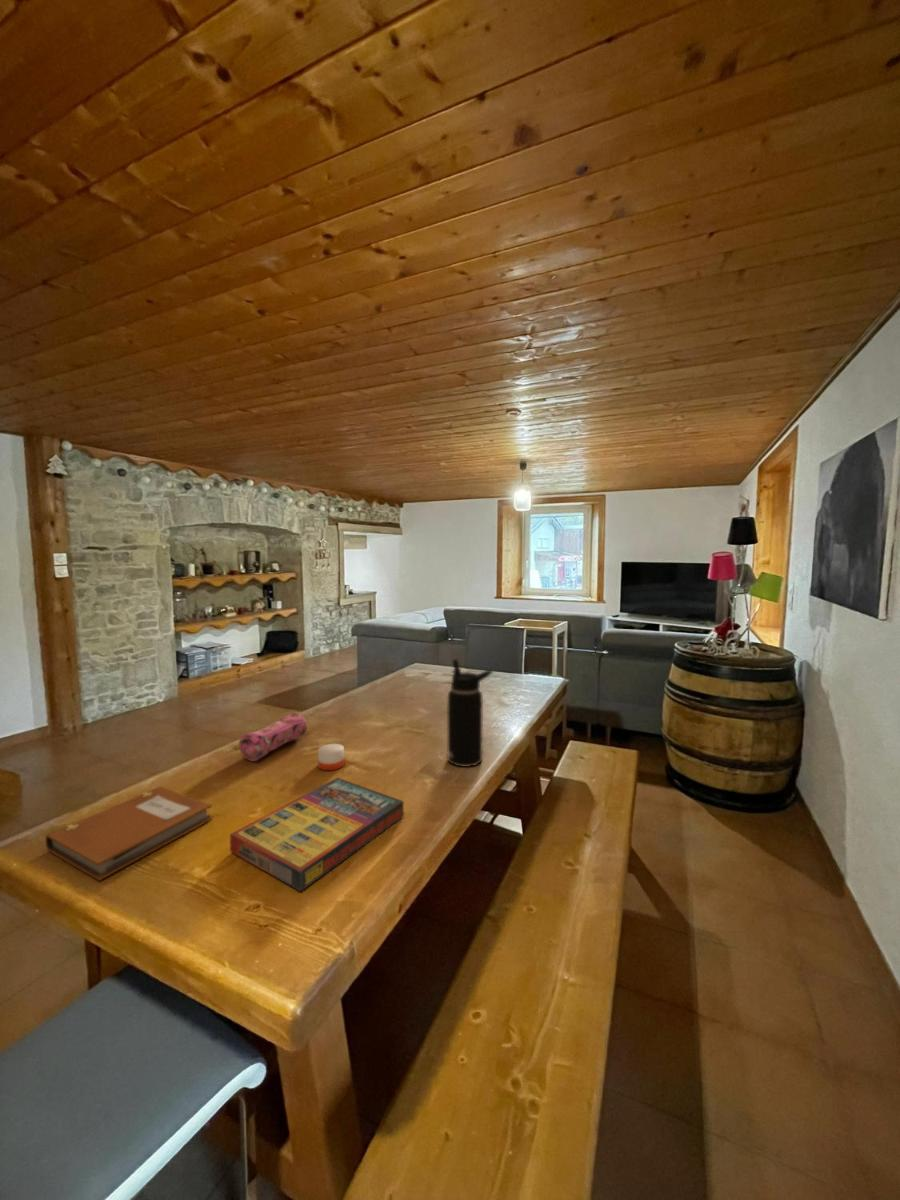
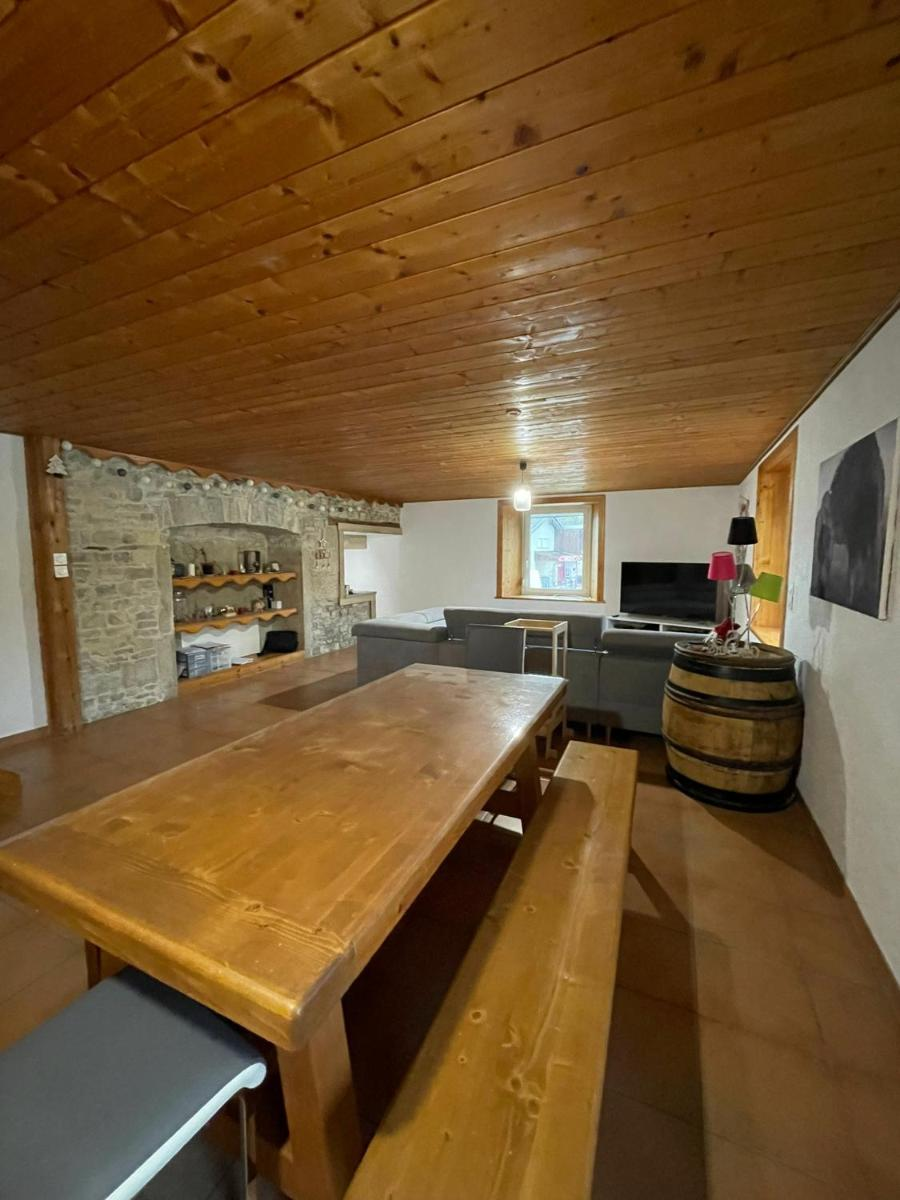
- game compilation box [229,777,404,892]
- candle [317,741,345,771]
- notebook [44,786,213,881]
- water bottle [447,658,494,768]
- pencil case [238,712,308,762]
